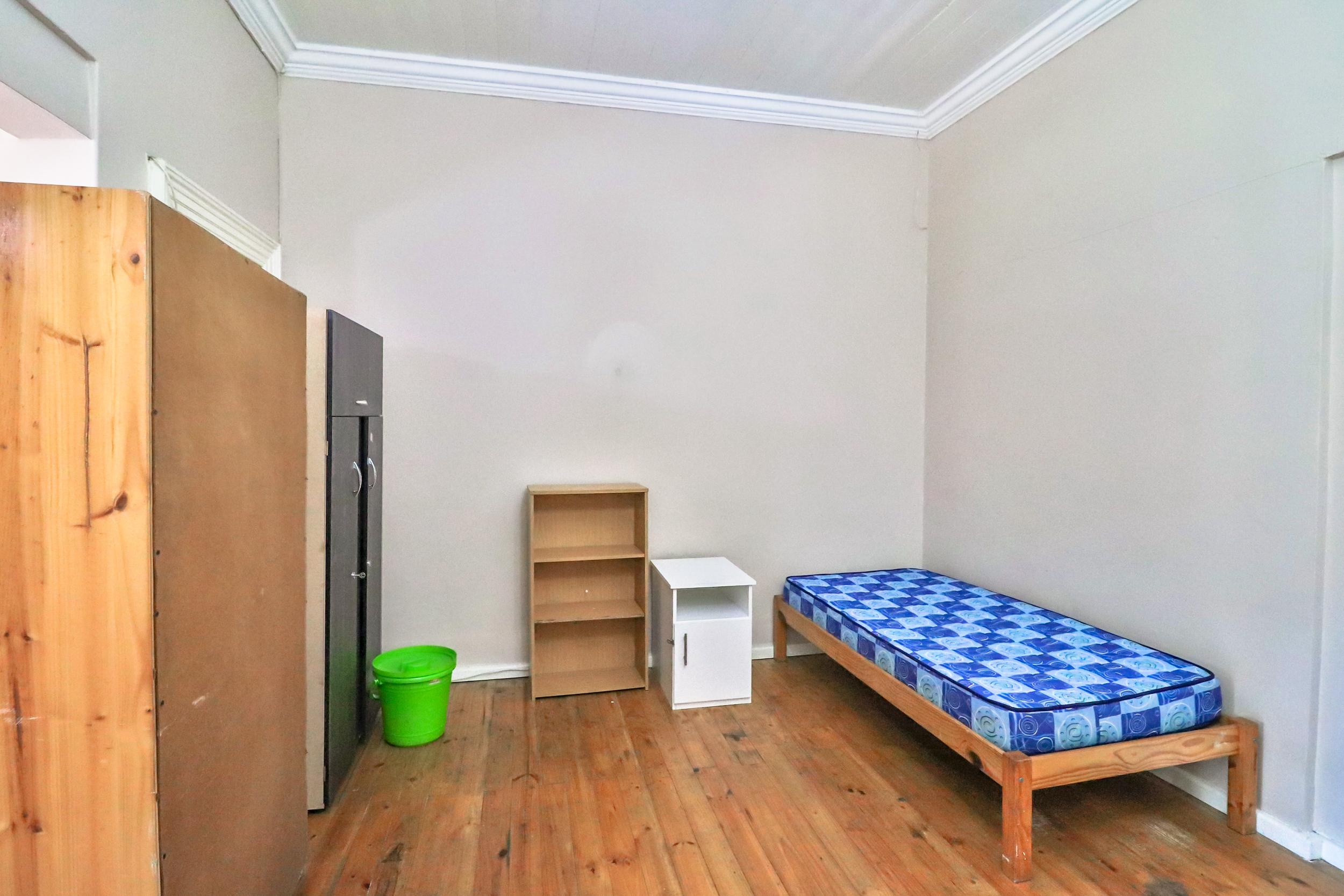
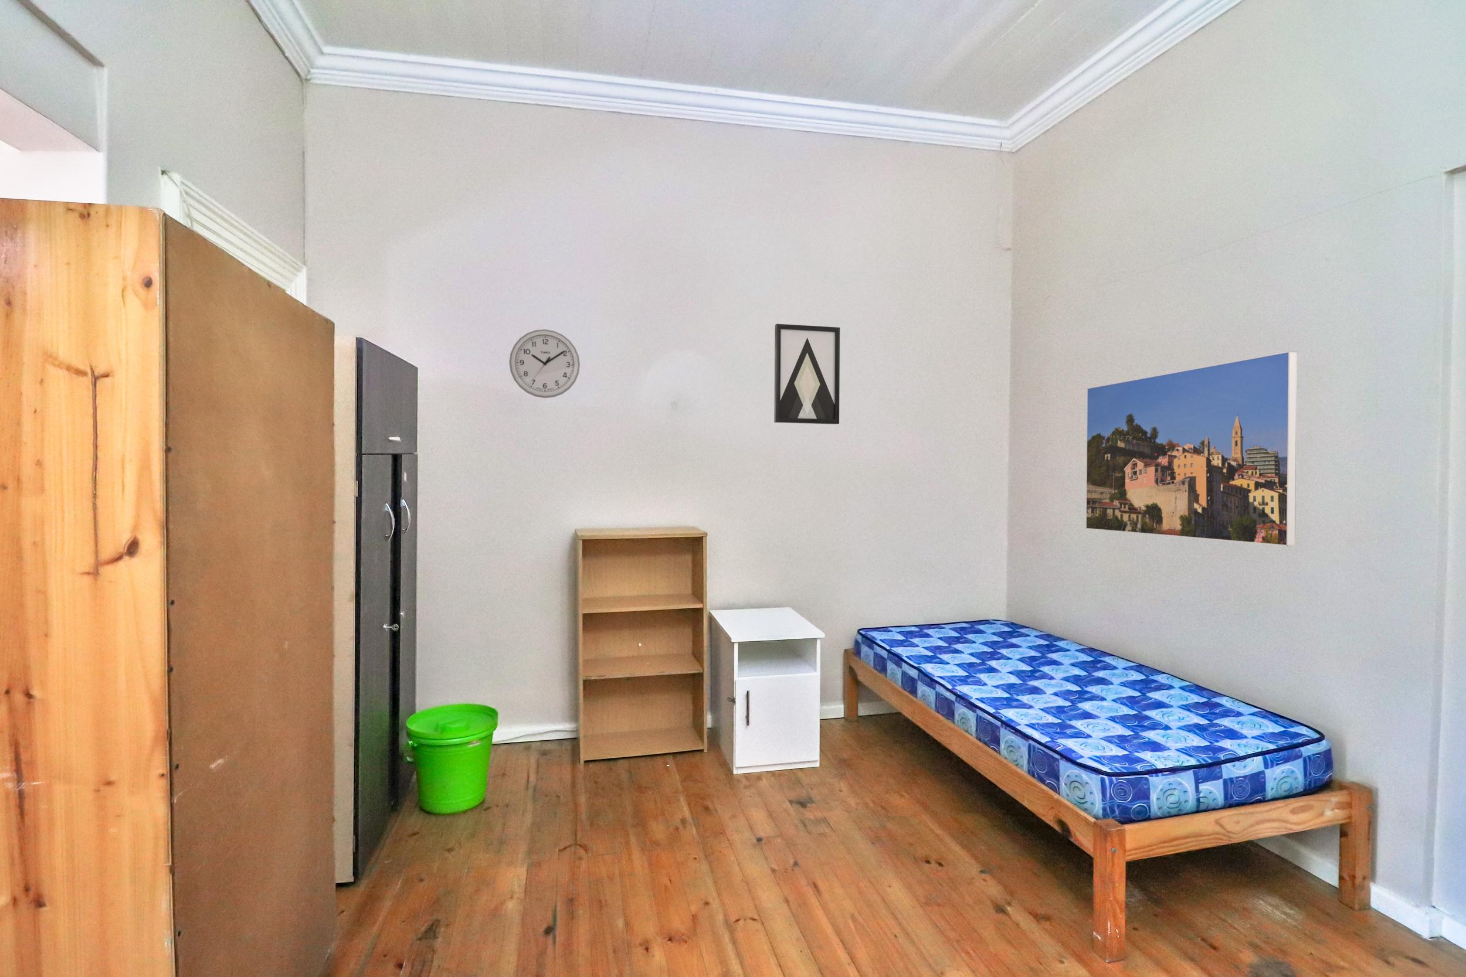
+ wall art [773,324,840,425]
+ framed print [1085,350,1298,546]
+ wall clock [508,329,580,398]
